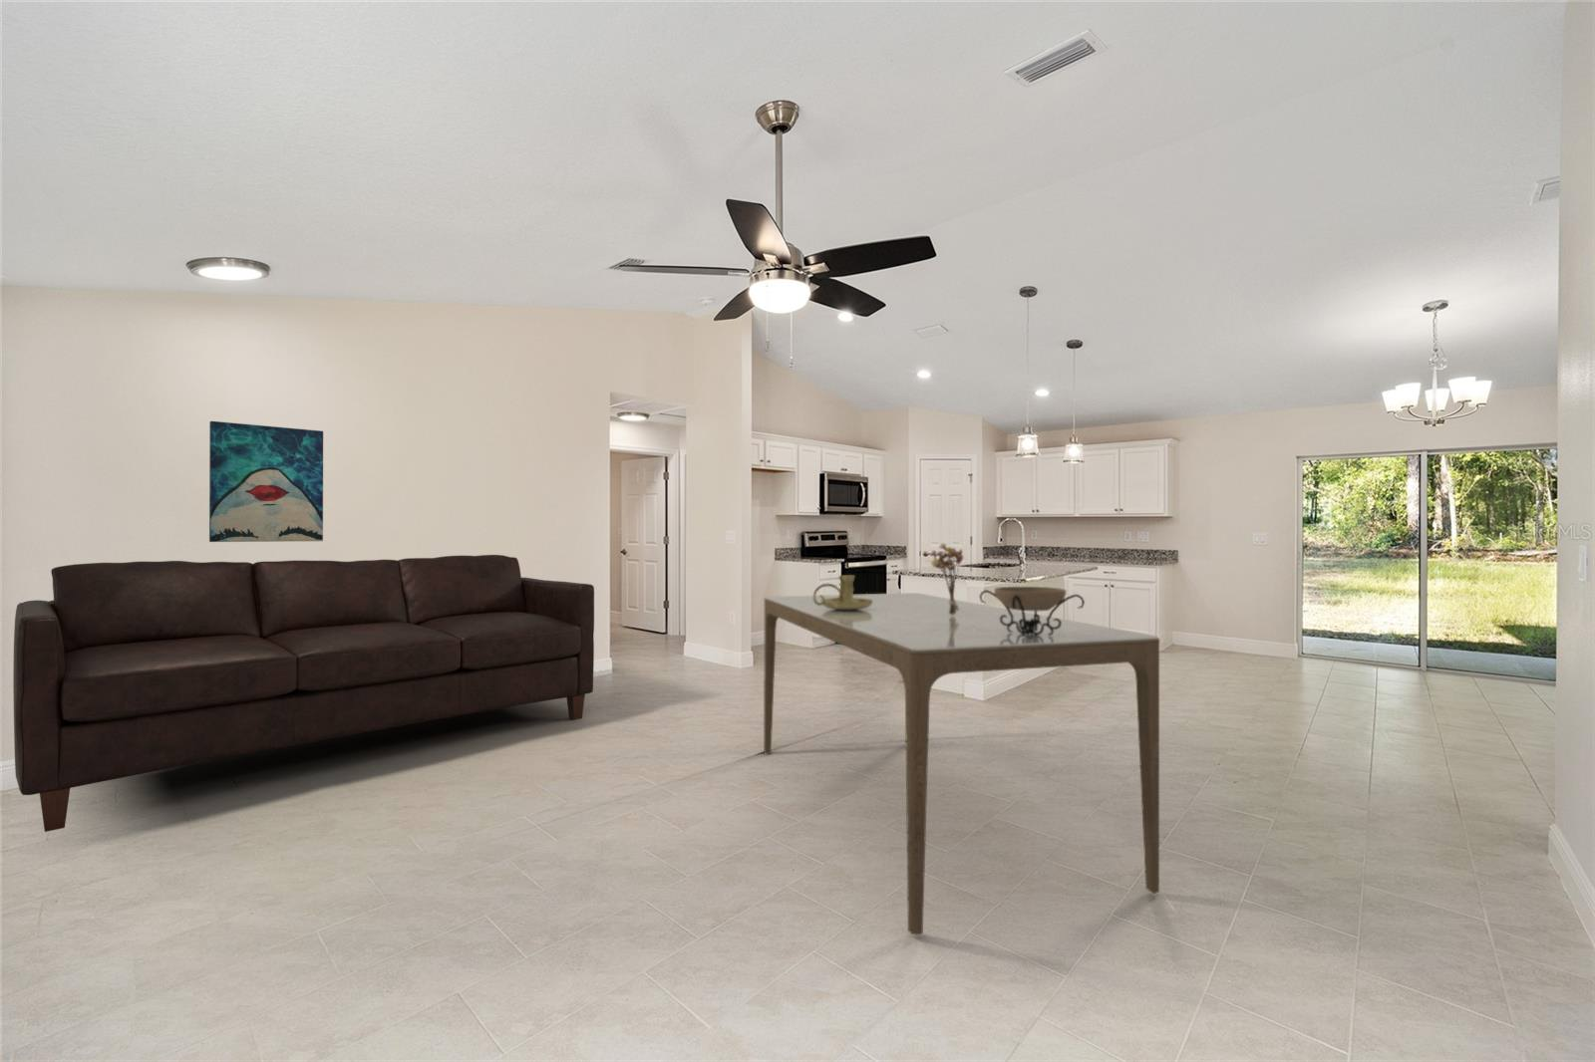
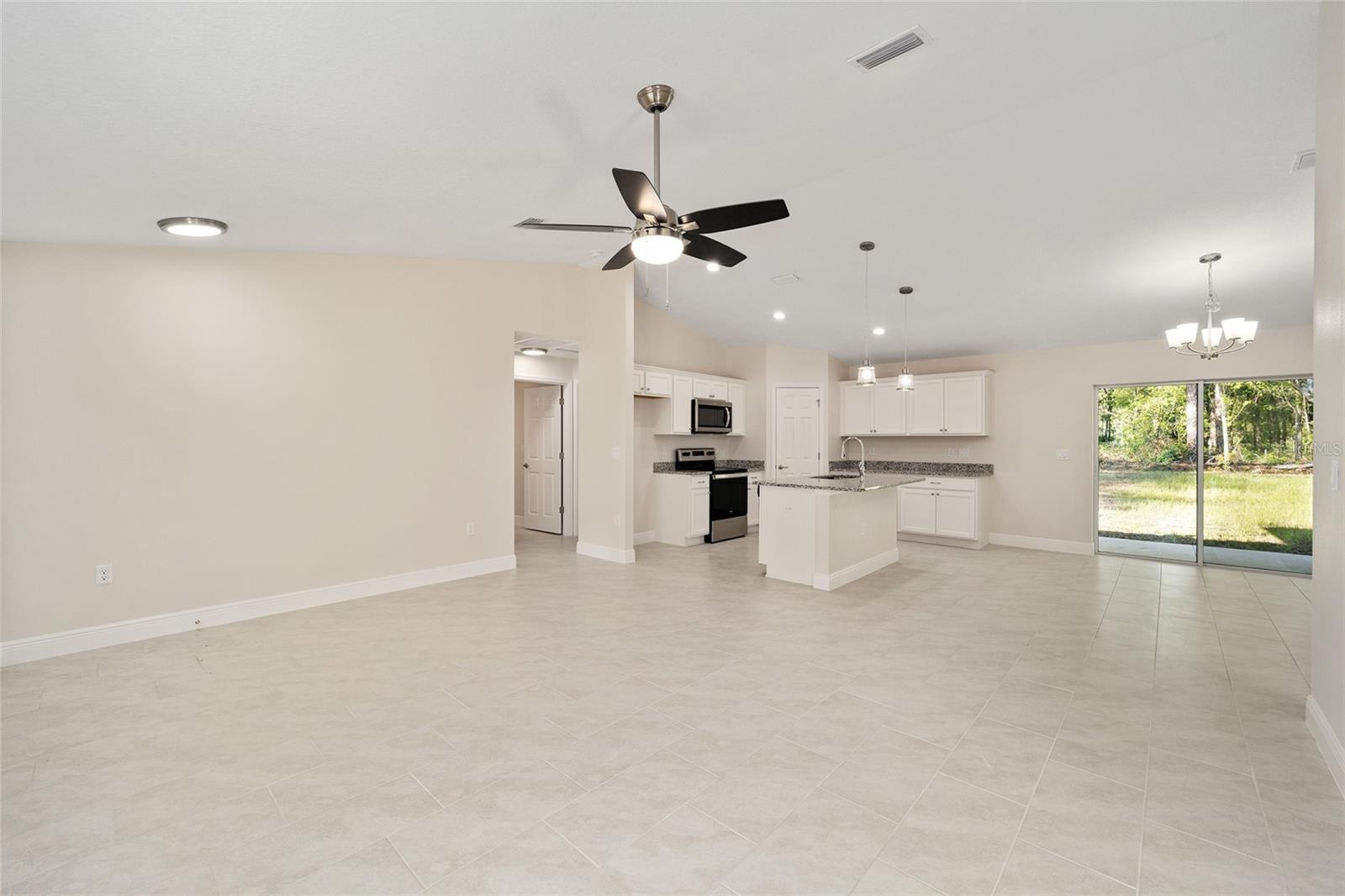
- candle holder [812,574,873,610]
- wall art [209,421,324,543]
- dining table [763,591,1160,935]
- bouquet [929,542,964,615]
- sofa [12,554,595,833]
- decorative bowl [978,586,1085,635]
